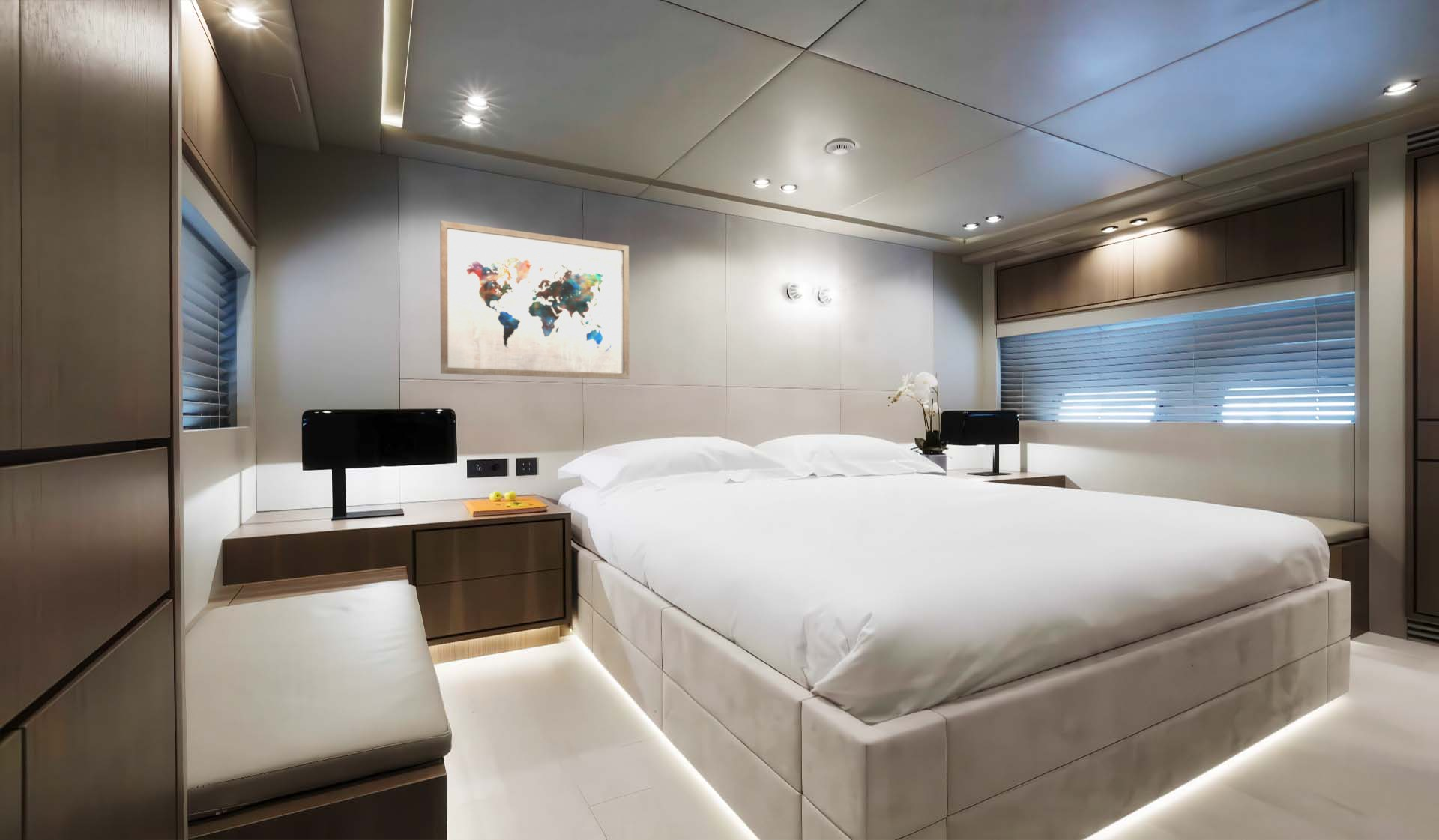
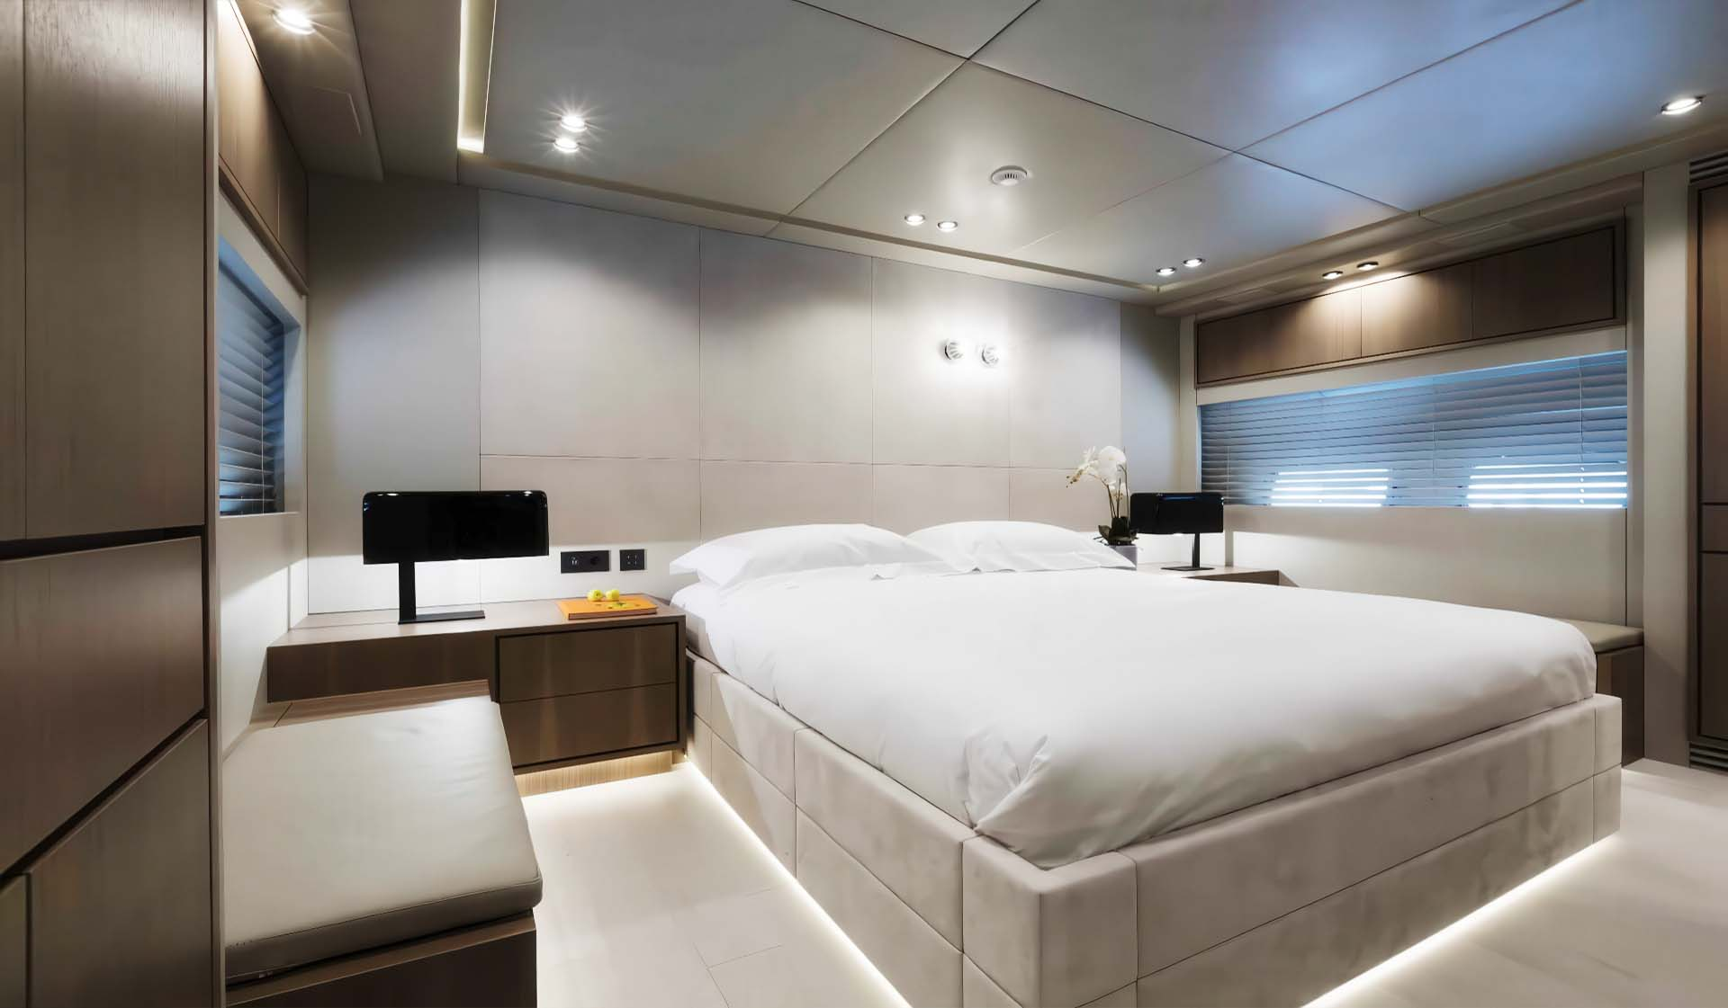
- wall art [439,220,630,380]
